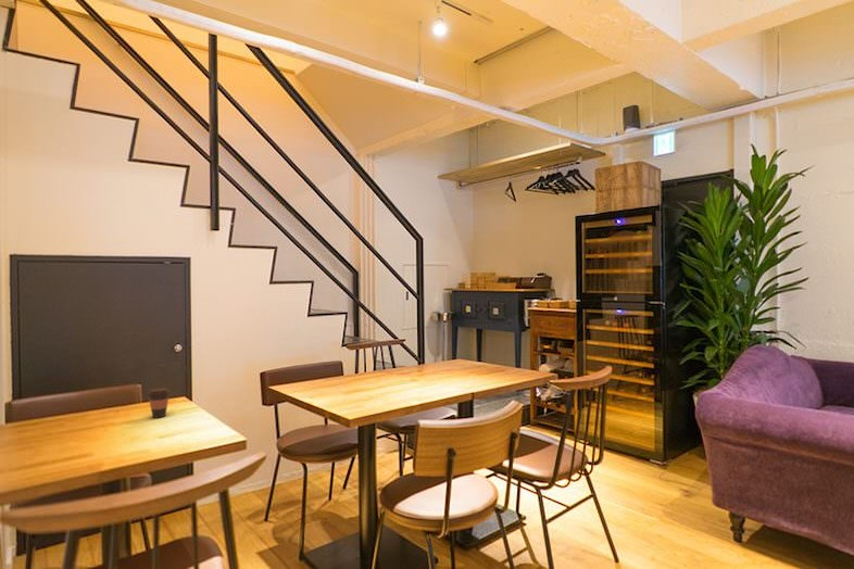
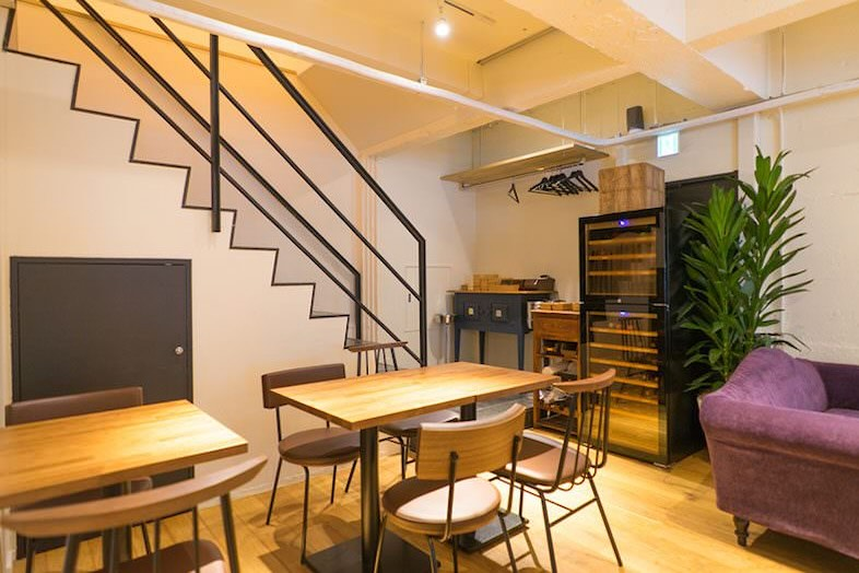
- coffee cup [146,387,172,419]
